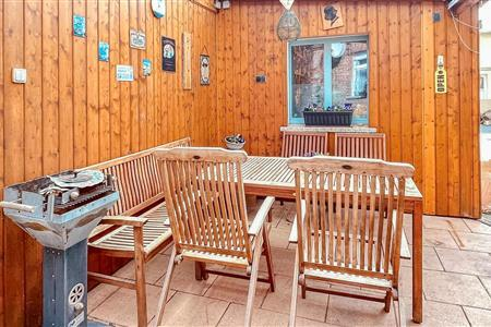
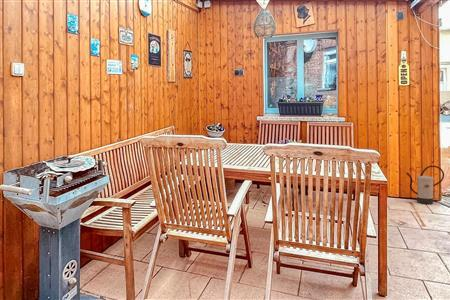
+ watering can [406,165,445,205]
